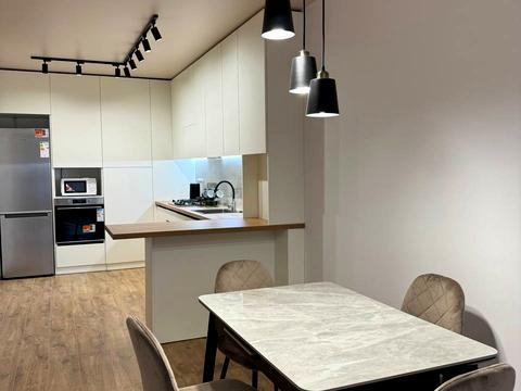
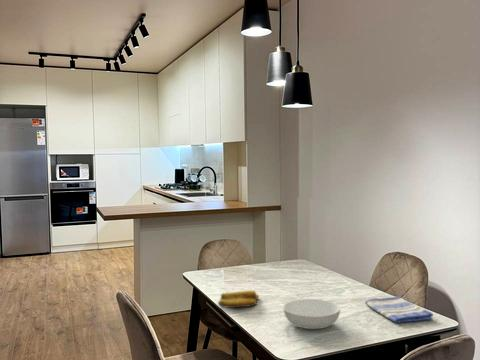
+ serving bowl [282,298,341,330]
+ banana [217,289,260,309]
+ dish towel [364,295,434,323]
